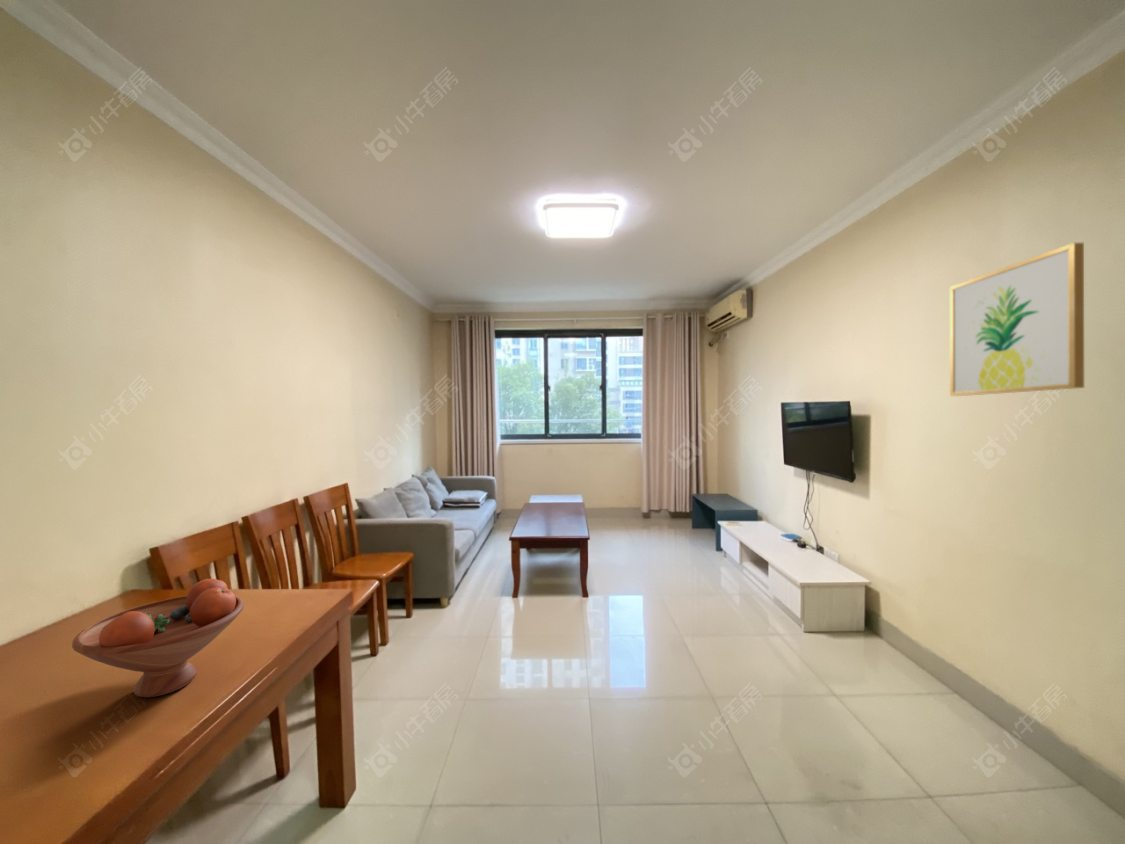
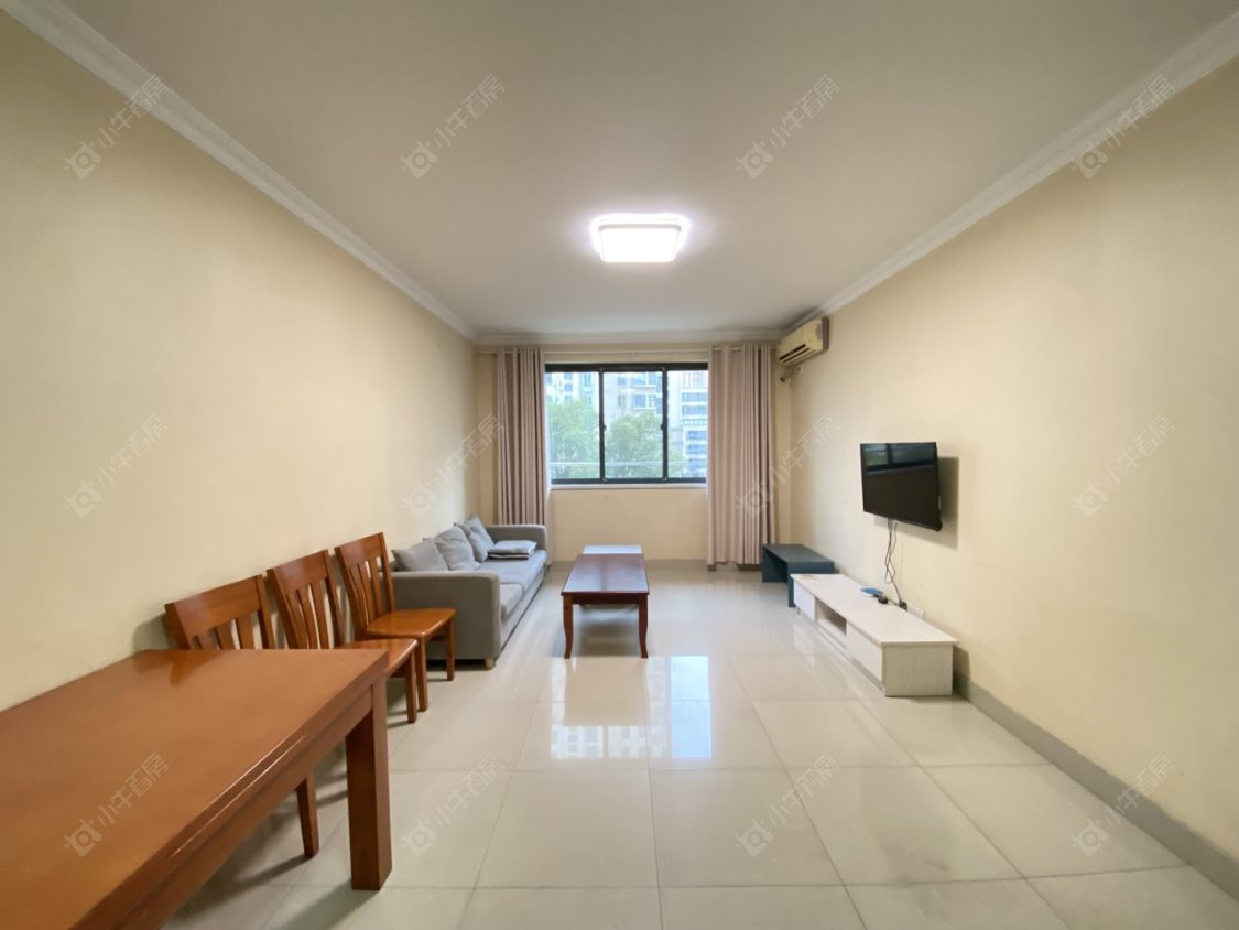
- fruit bowl [71,578,244,698]
- wall art [949,242,1085,397]
